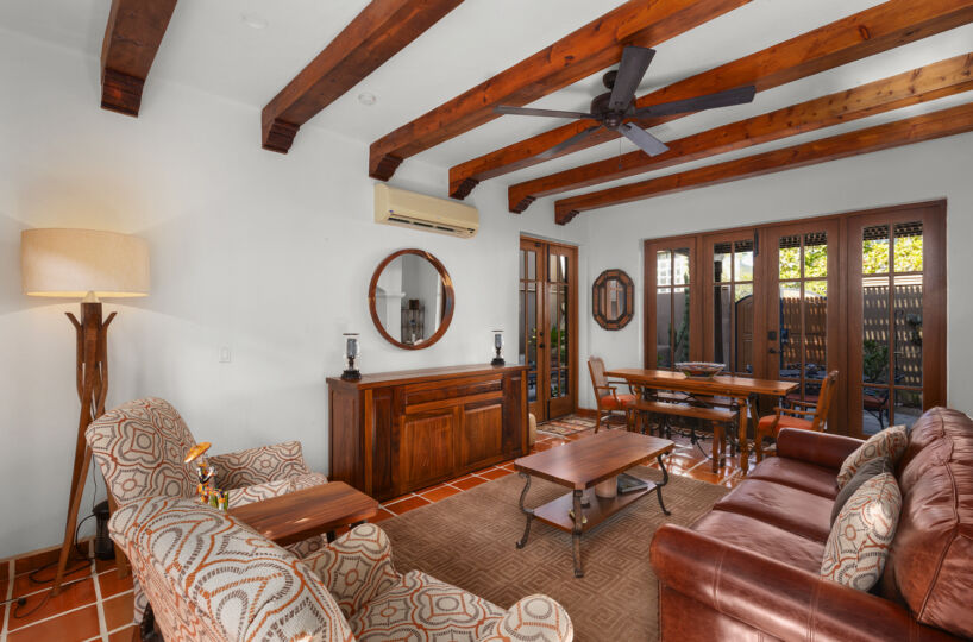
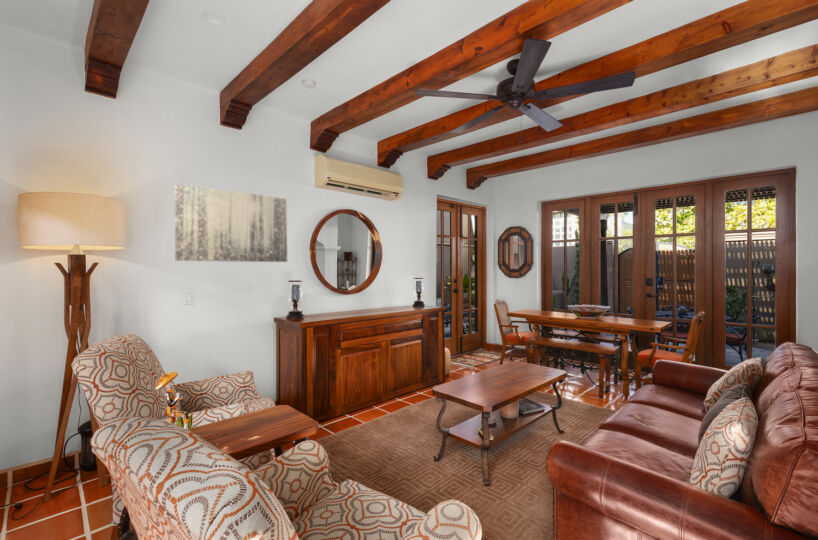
+ wall art [174,183,288,263]
